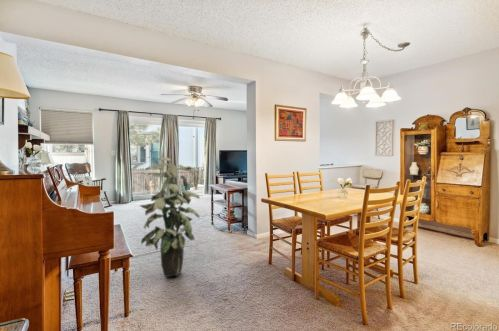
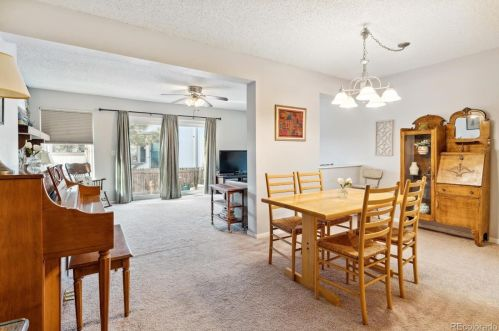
- indoor plant [139,156,201,278]
